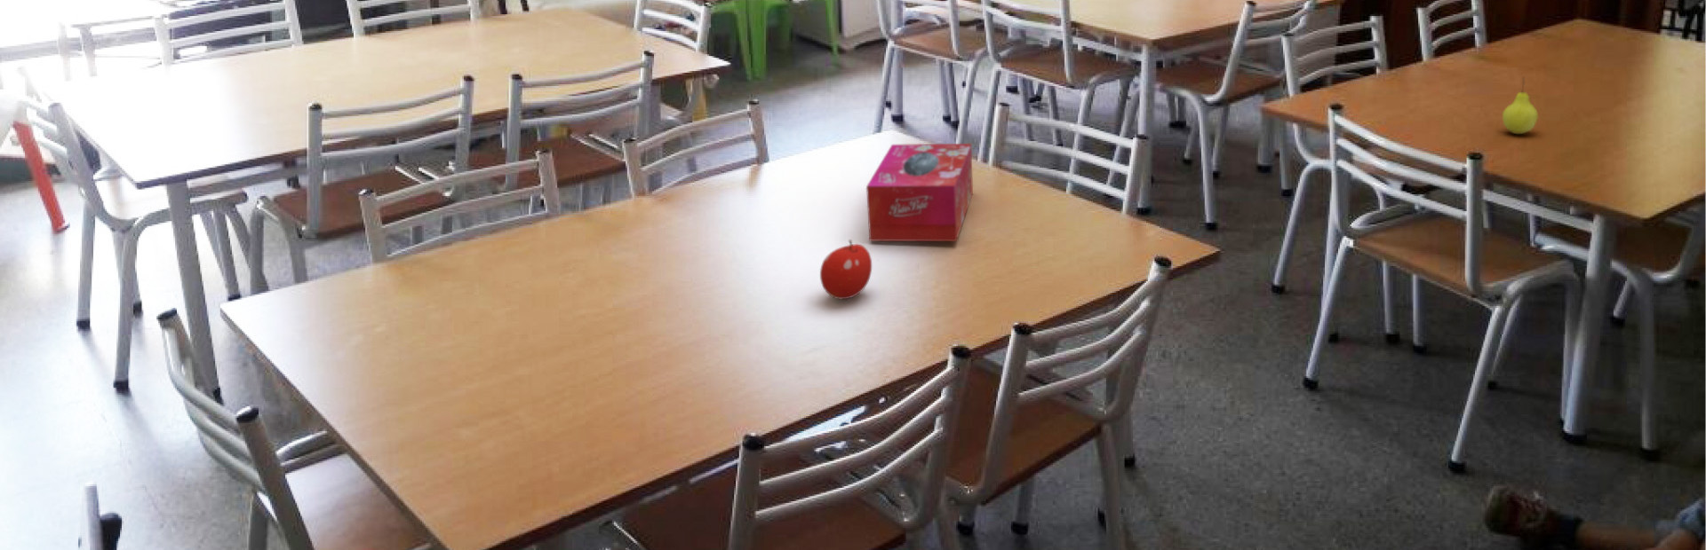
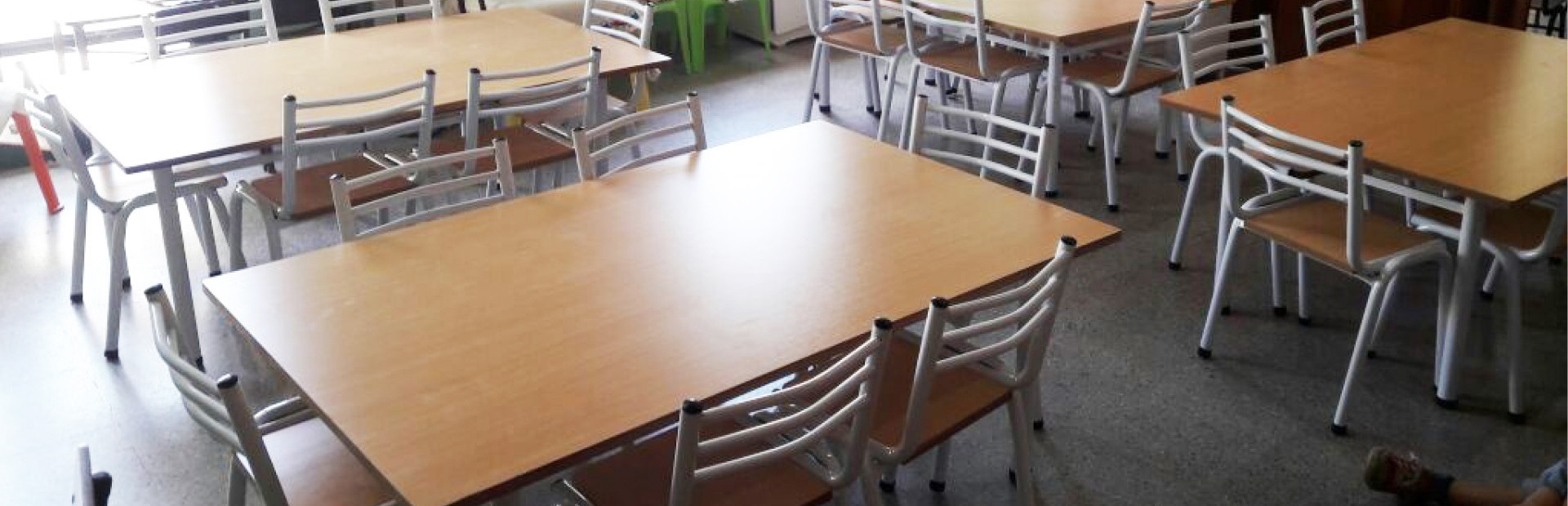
- tissue box [865,142,974,242]
- fruit [819,239,873,300]
- fruit [1501,76,1538,135]
